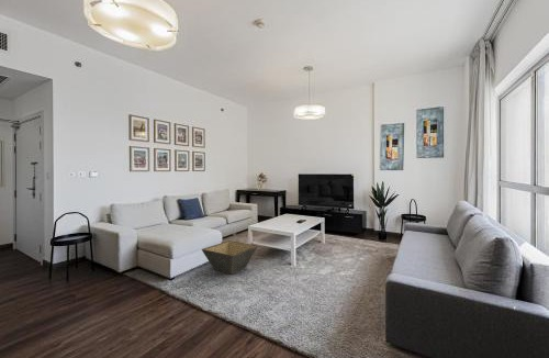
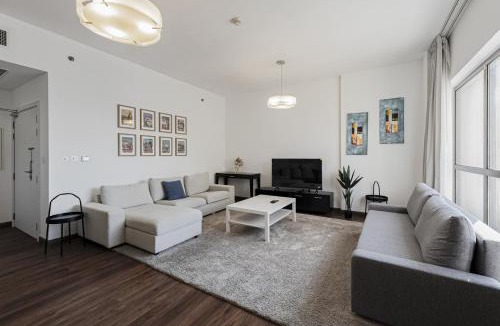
- basket [201,239,259,276]
